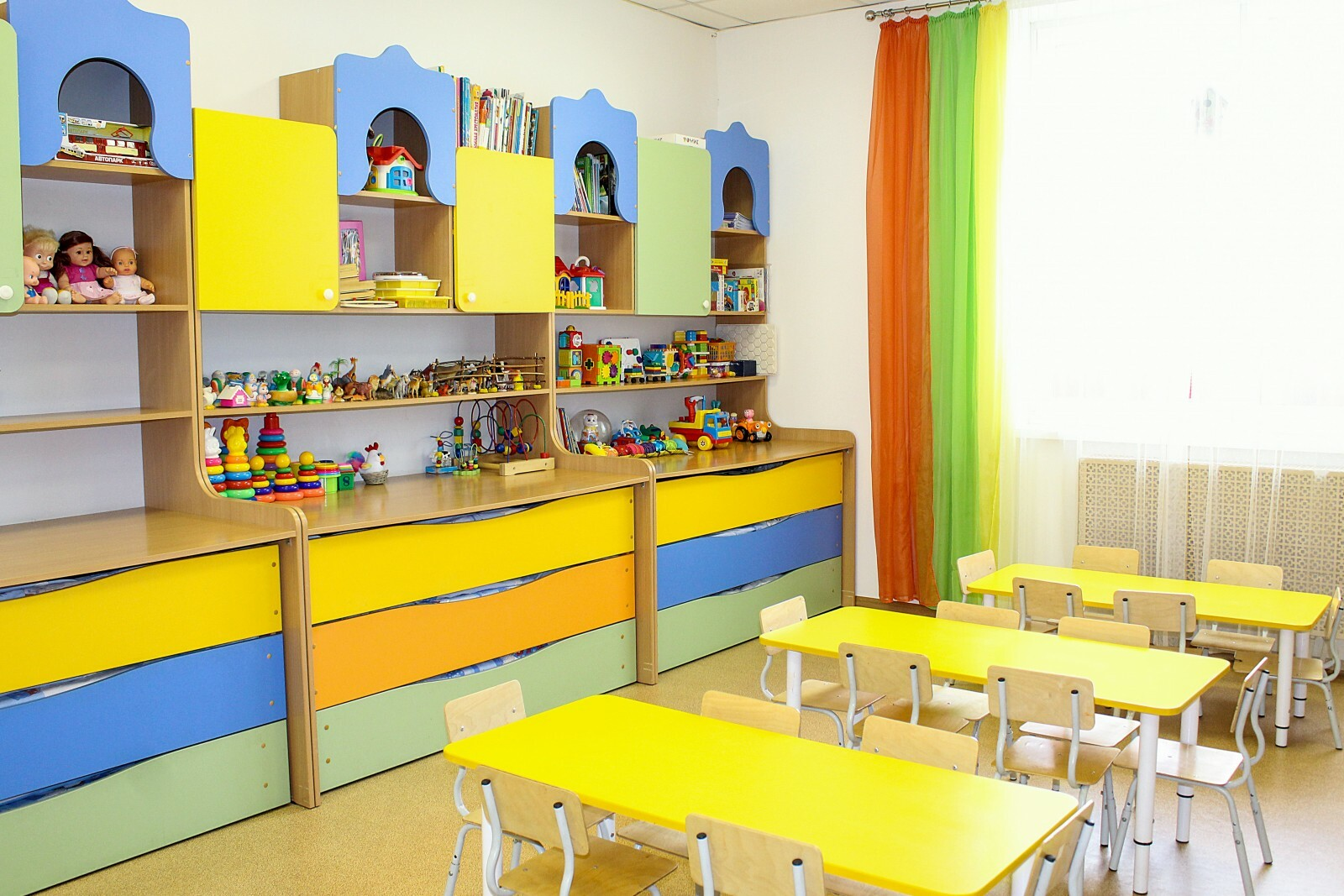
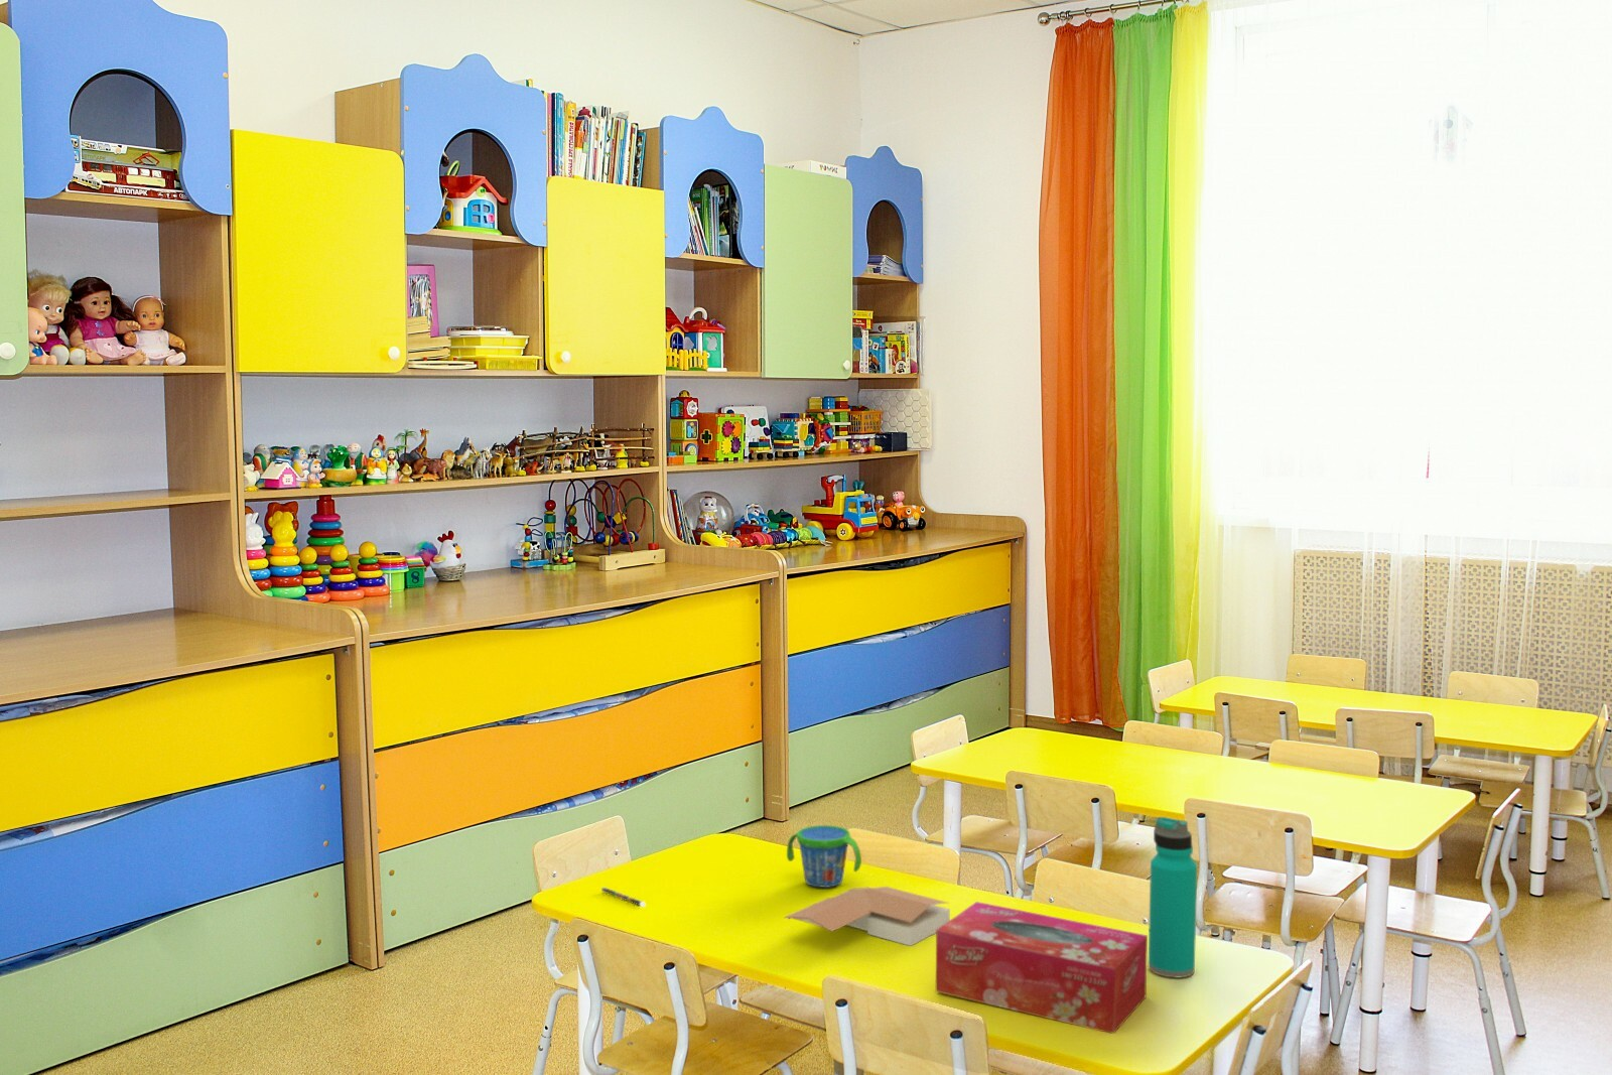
+ water bottle [1148,816,1198,978]
+ book [783,885,951,947]
+ snack cup [786,824,862,889]
+ toy blocks [601,887,645,908]
+ tissue box [936,901,1149,1034]
